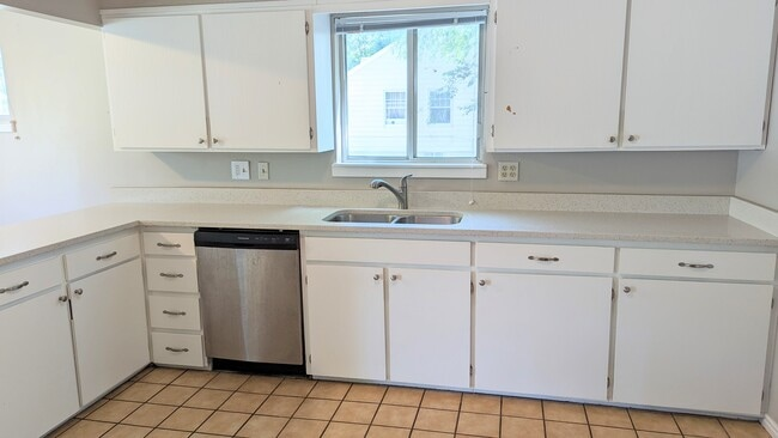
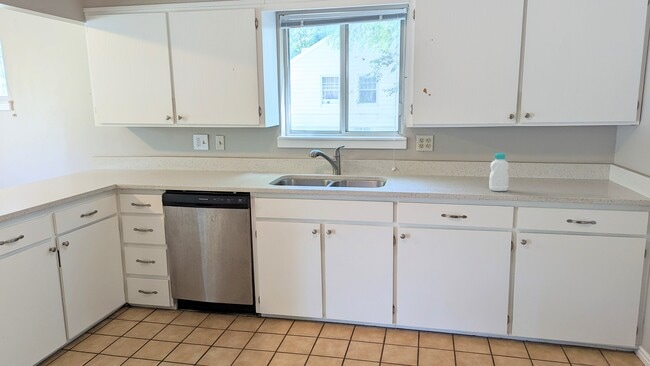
+ bottle [488,152,510,192]
